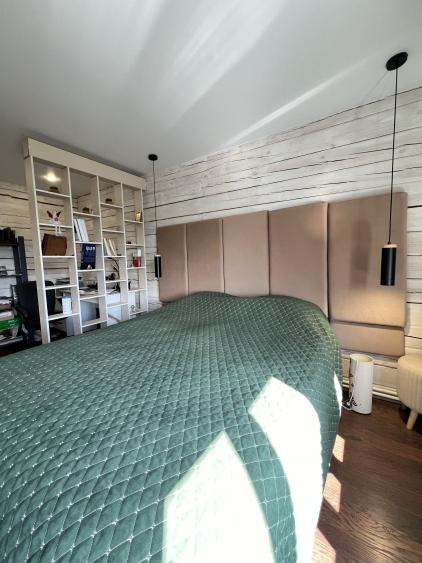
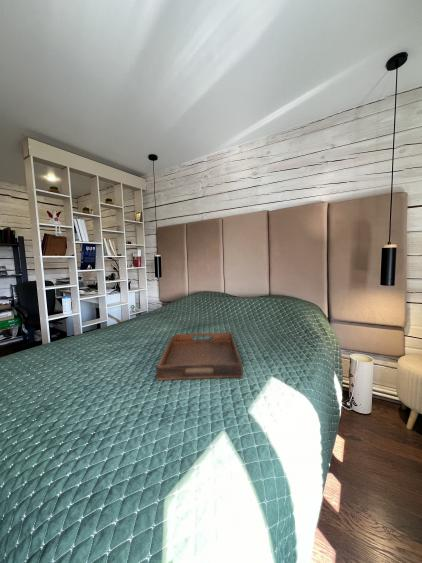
+ serving tray [155,332,244,381]
